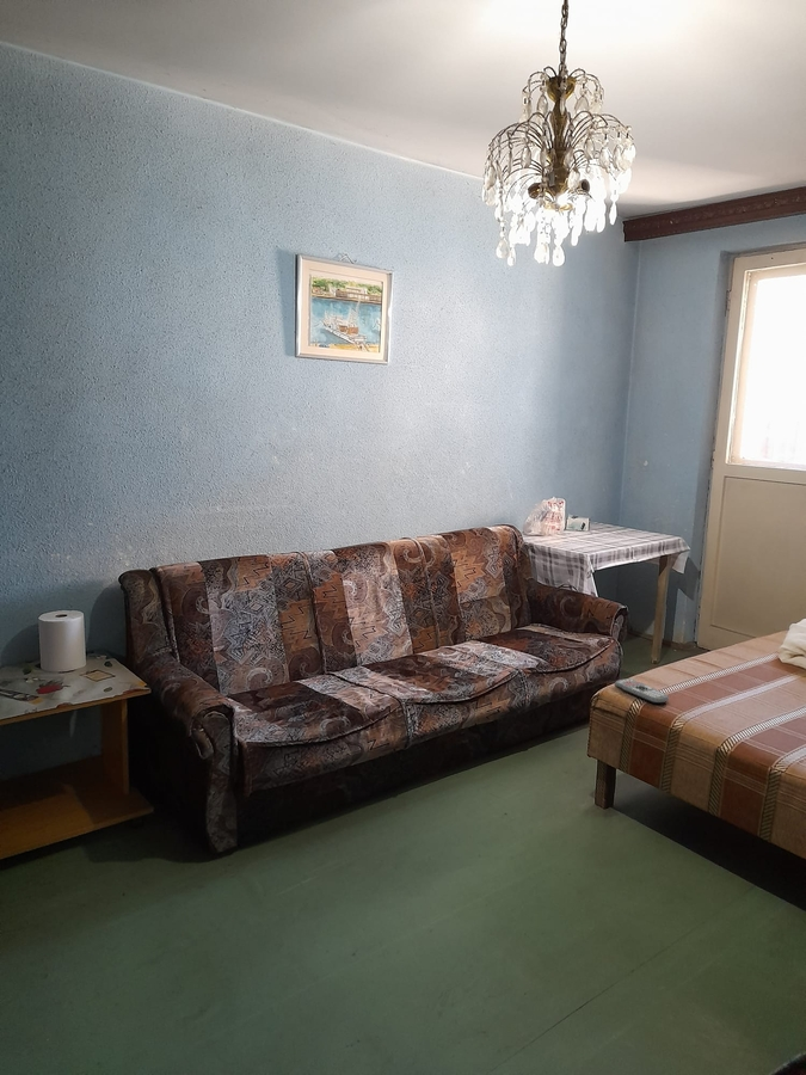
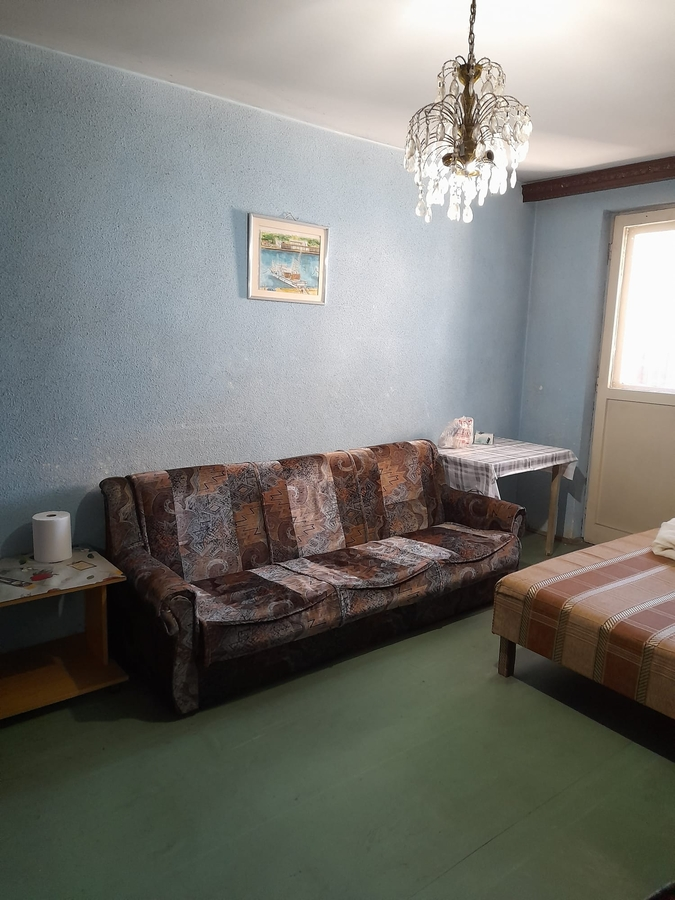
- remote control [614,677,670,705]
